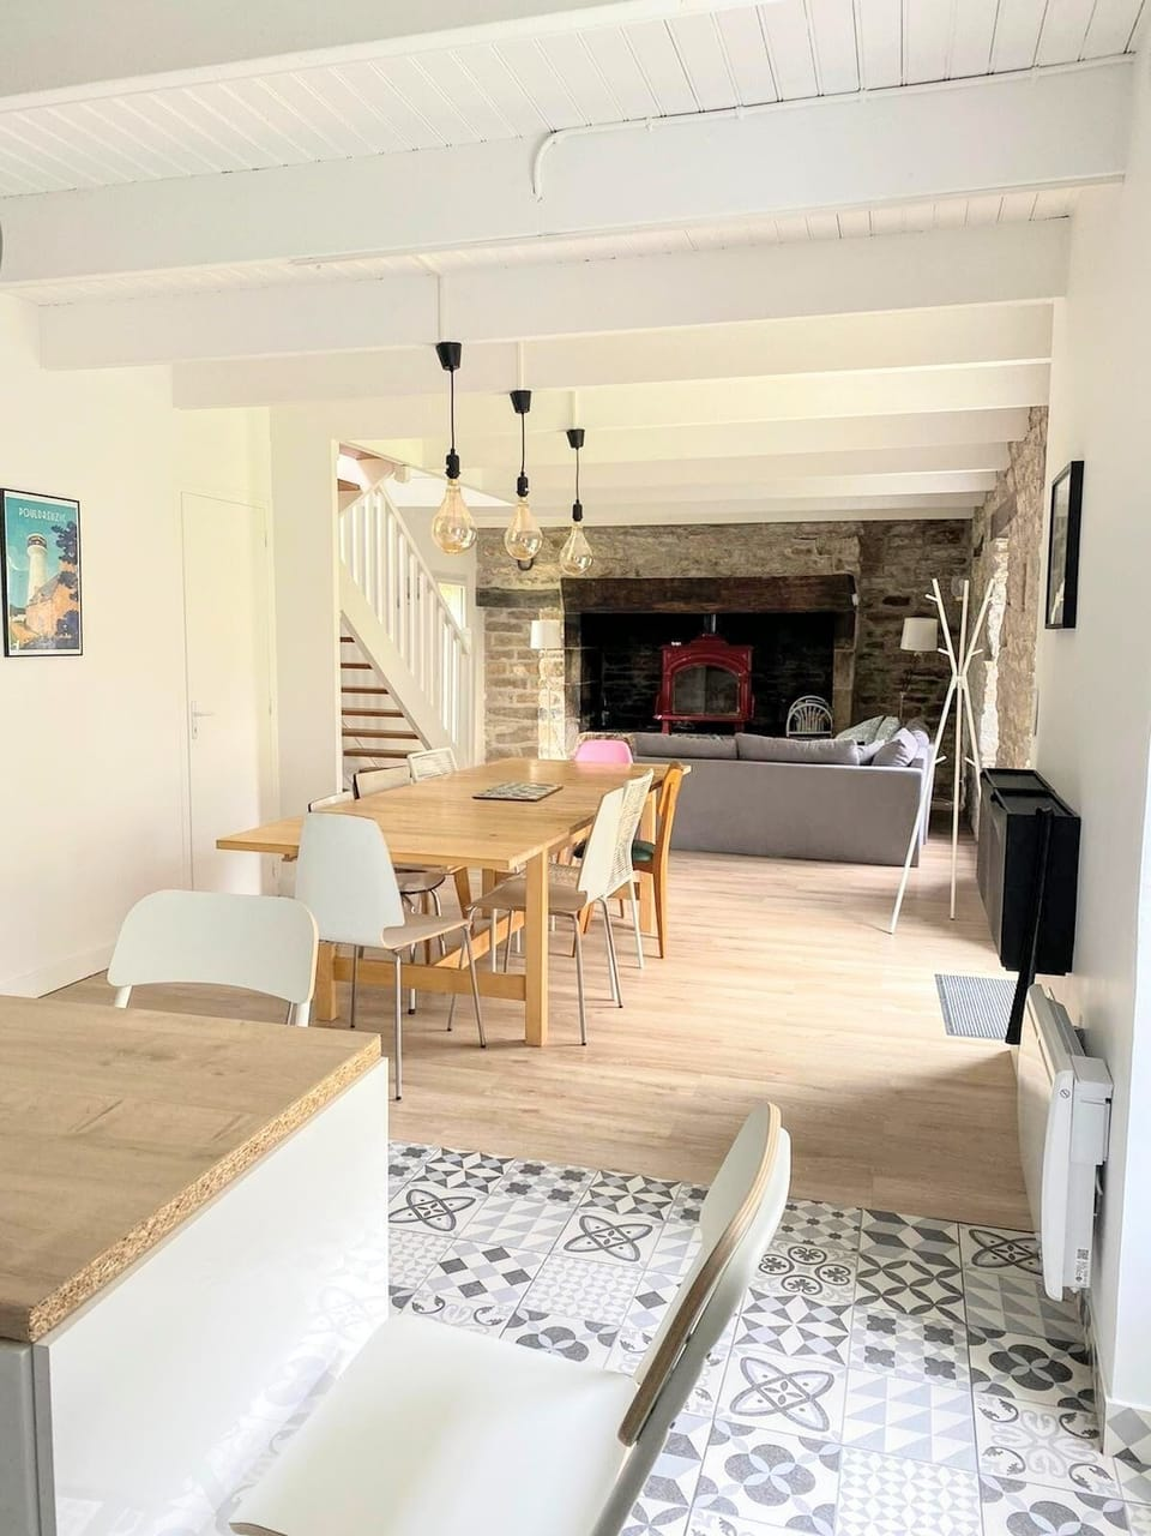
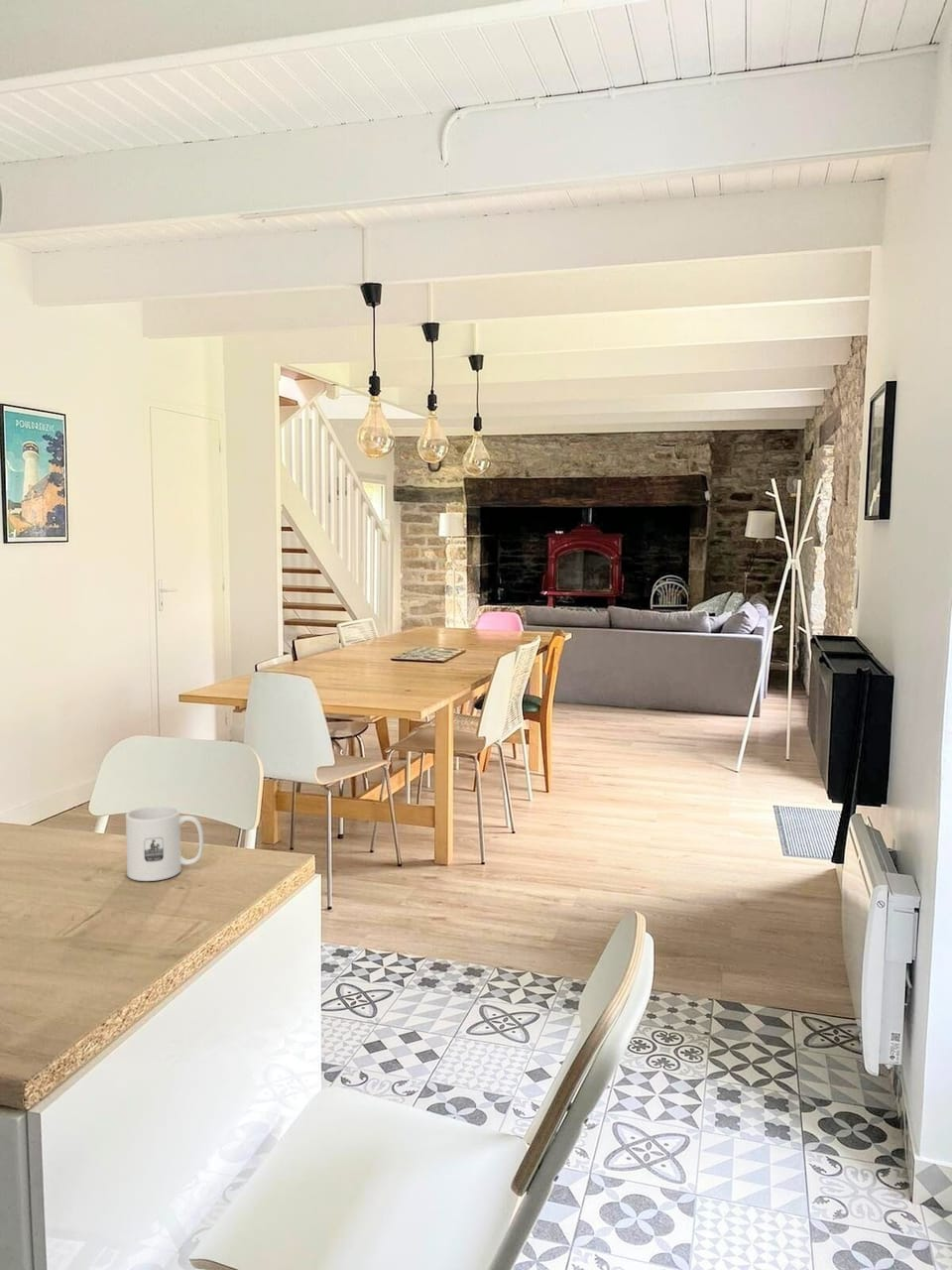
+ mug [125,805,204,882]
